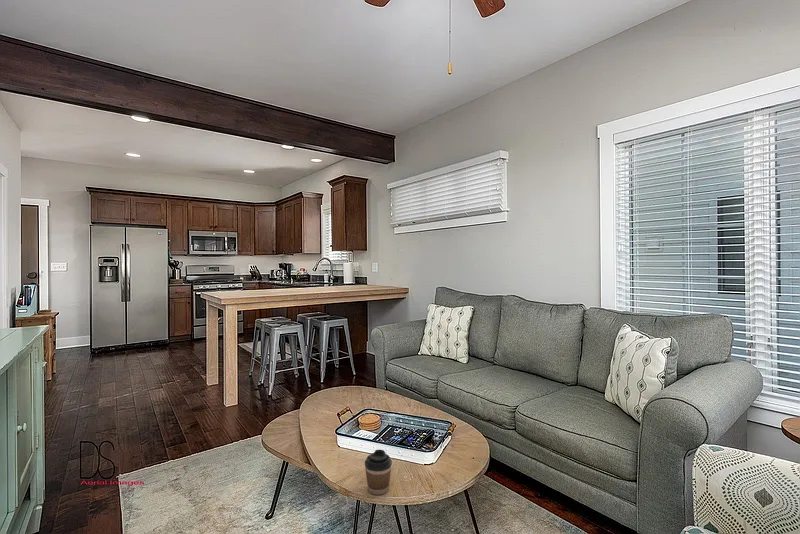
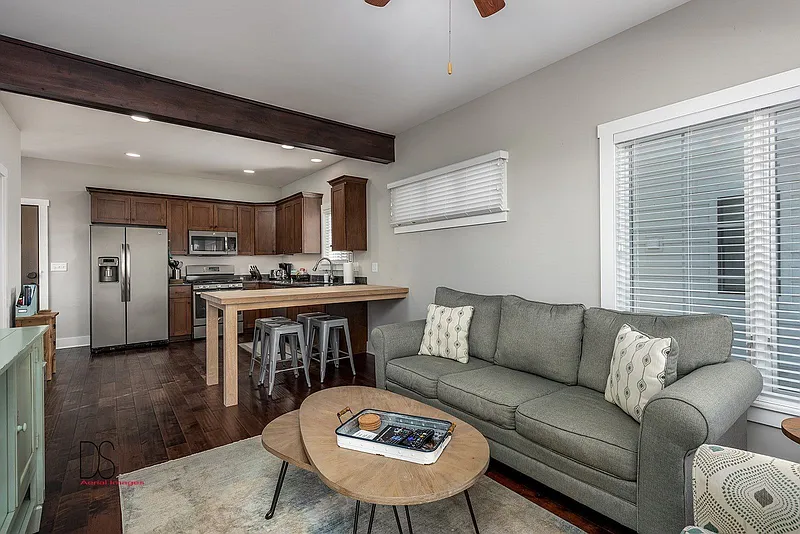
- coffee cup [364,449,393,496]
